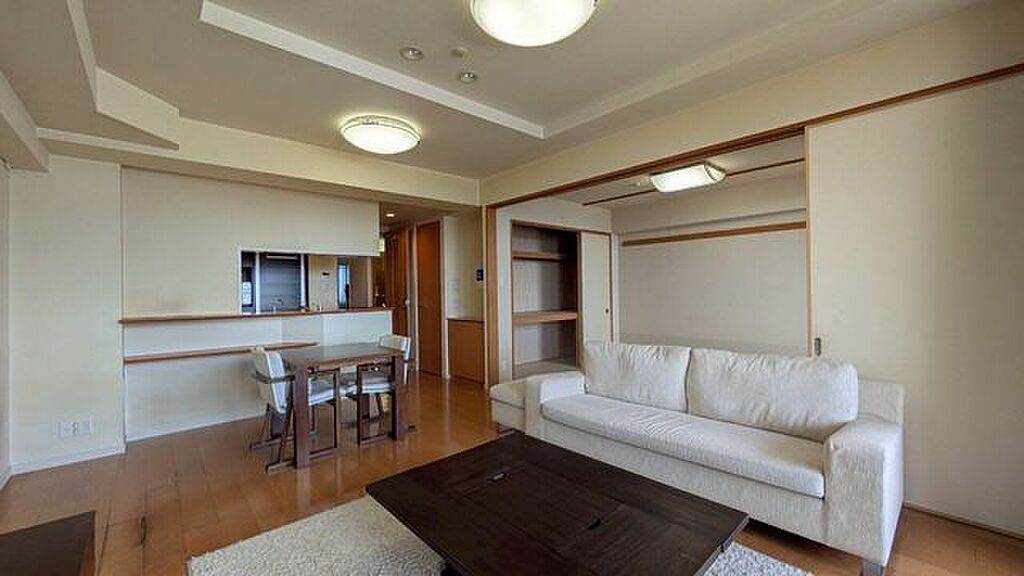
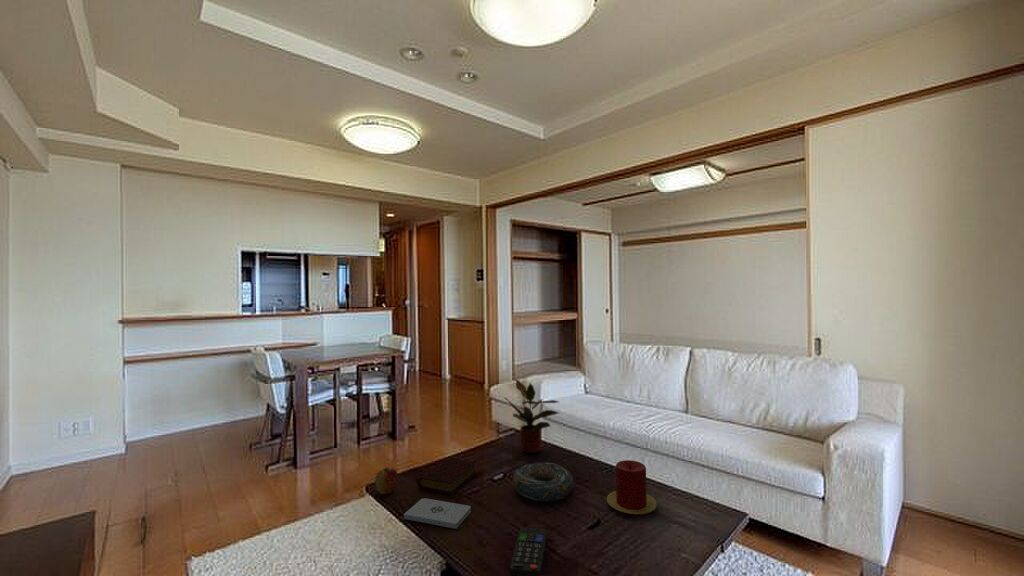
+ candle [606,459,658,515]
+ book [417,458,478,496]
+ notepad [403,497,472,530]
+ potted plant [503,378,560,454]
+ remote control [509,526,548,576]
+ decorative bowl [512,461,575,503]
+ apple [374,466,399,496]
